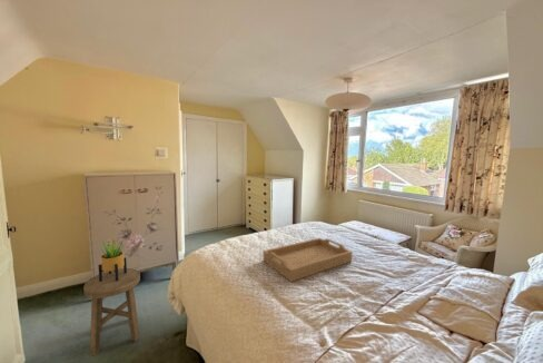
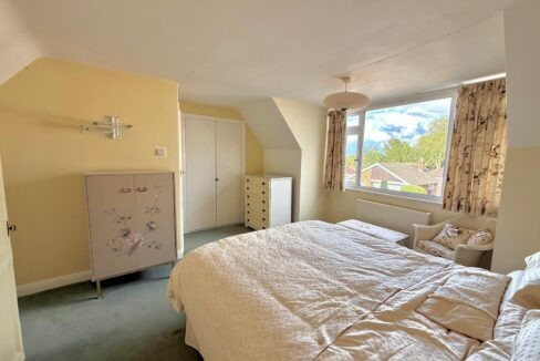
- potted plant [97,237,128,282]
- serving tray [261,237,354,283]
- stool [82,267,141,356]
